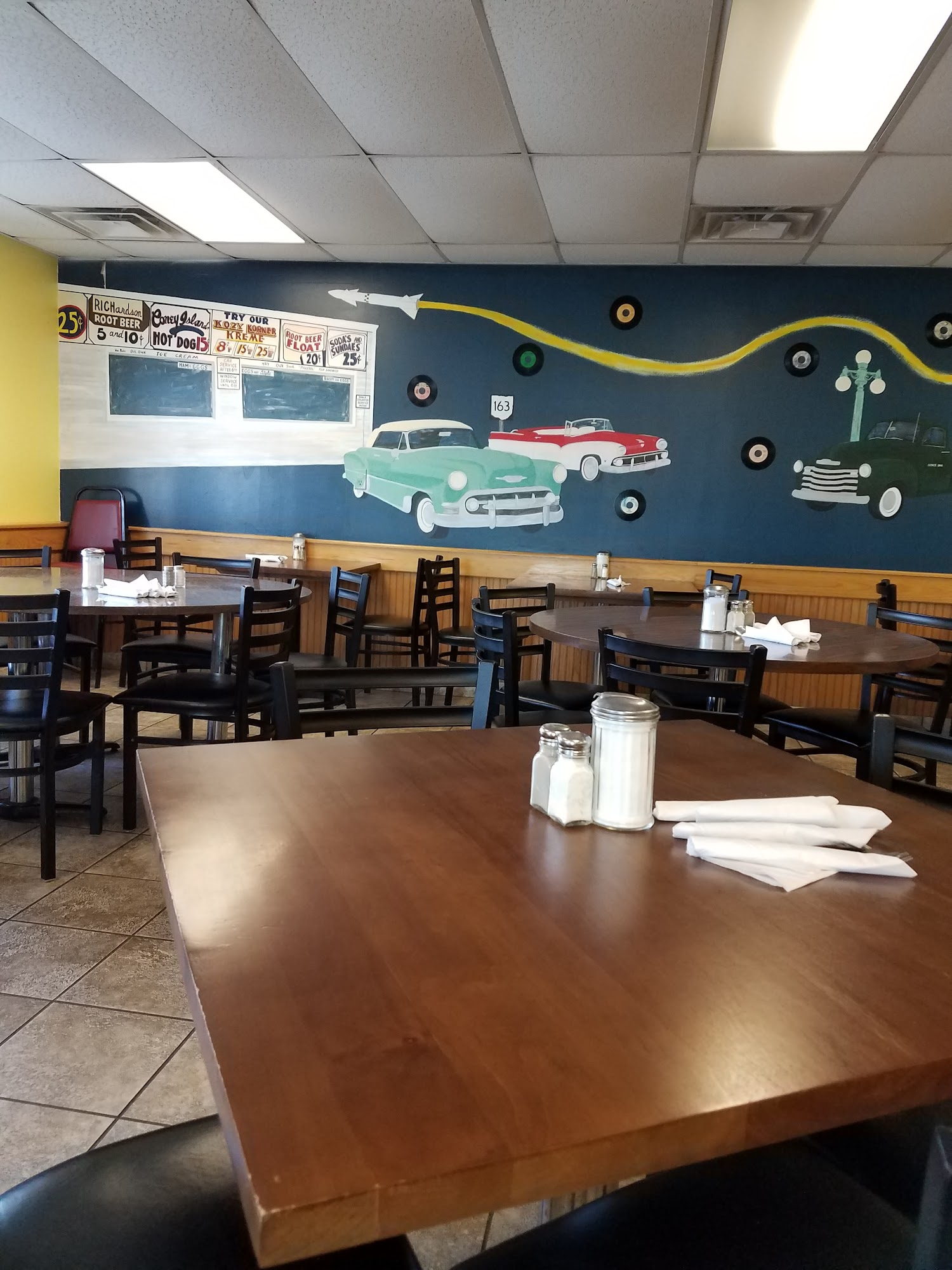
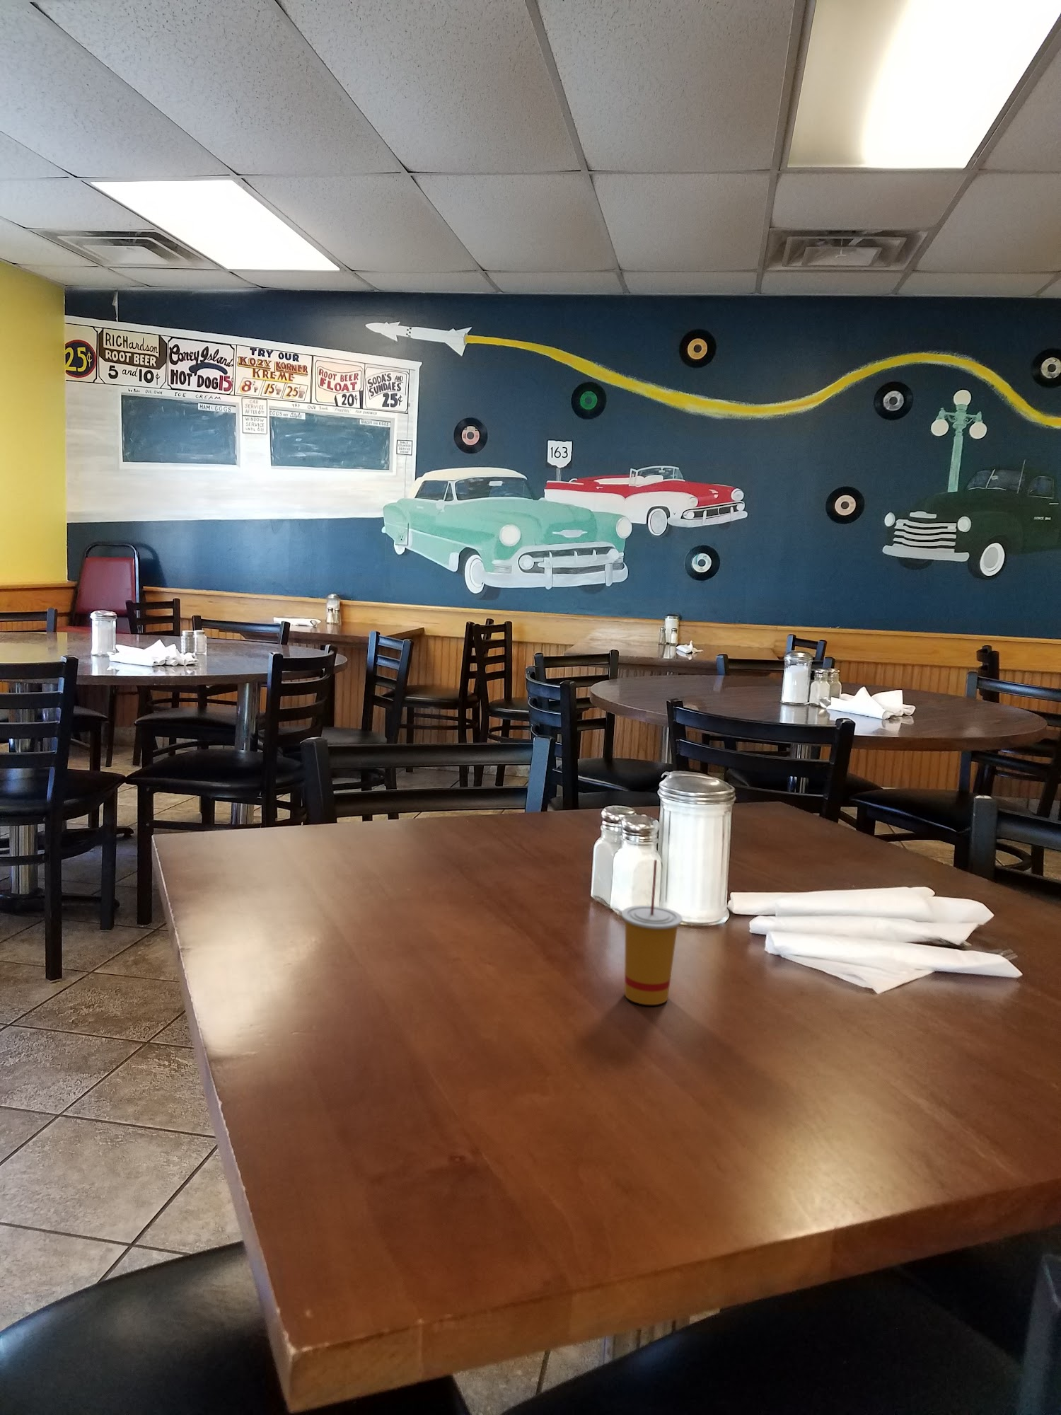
+ drinking cup [621,859,683,1005]
